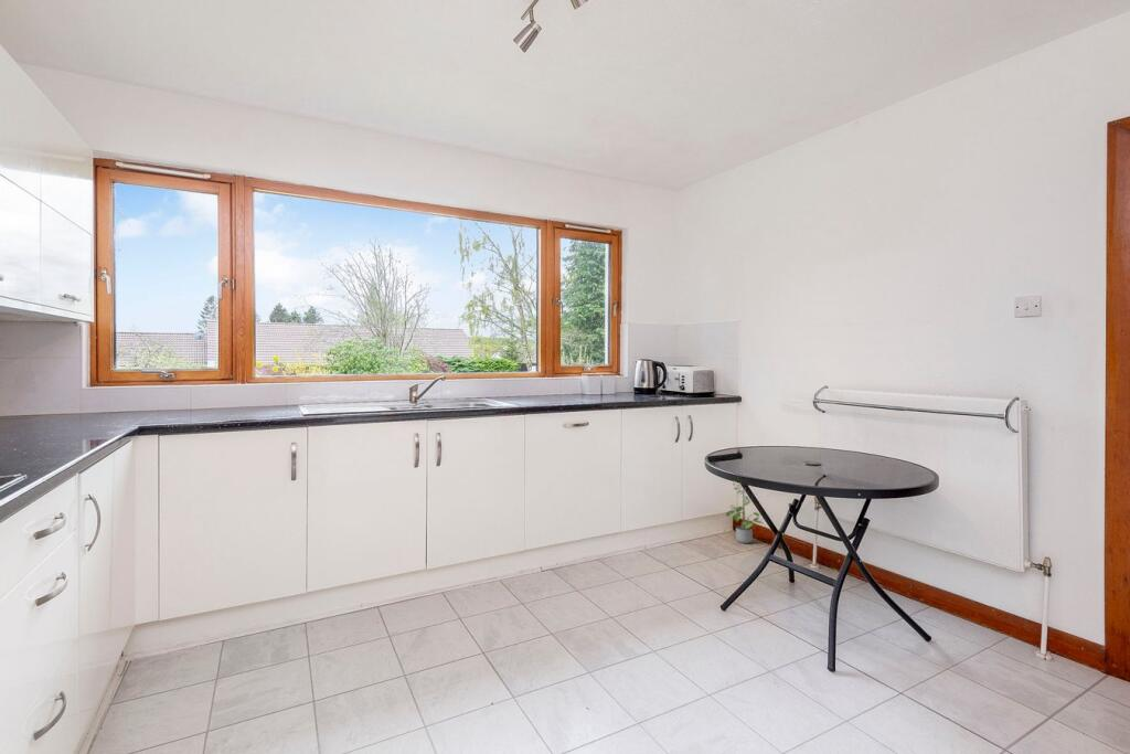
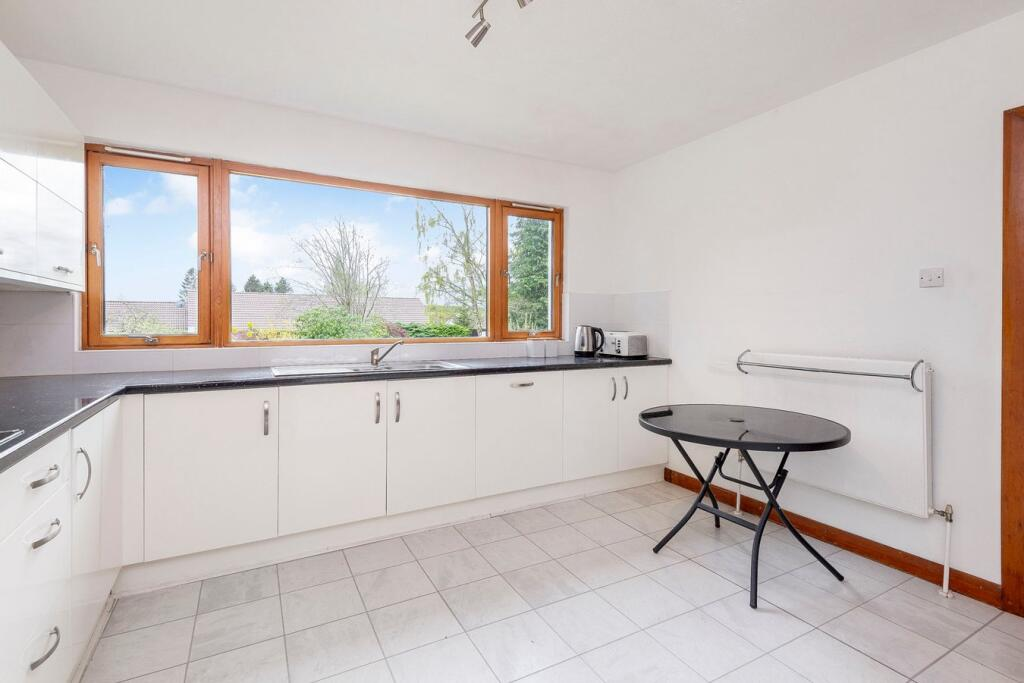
- potted plant [725,481,764,544]
